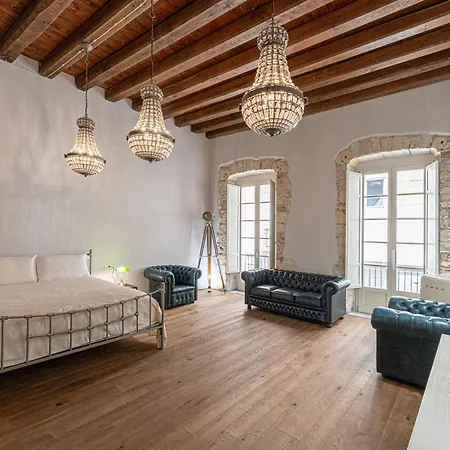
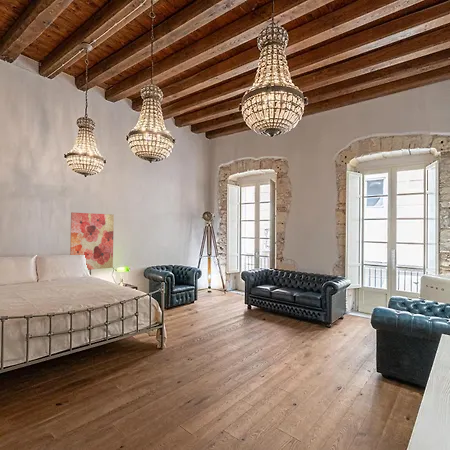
+ wall art [69,211,115,271]
